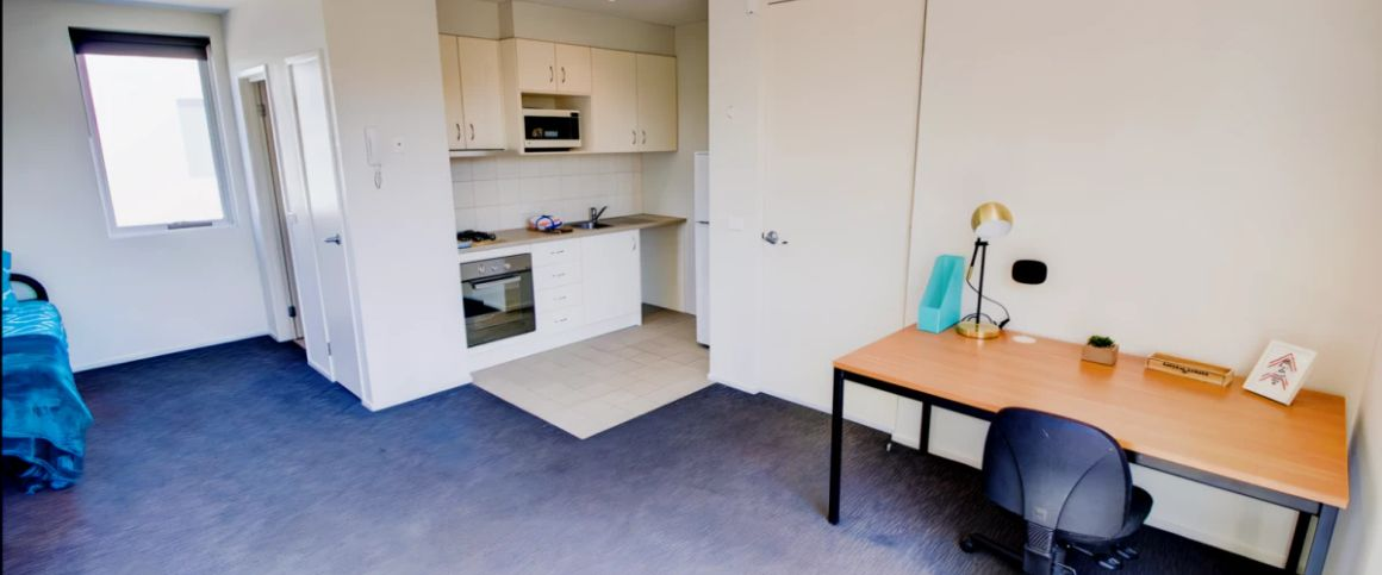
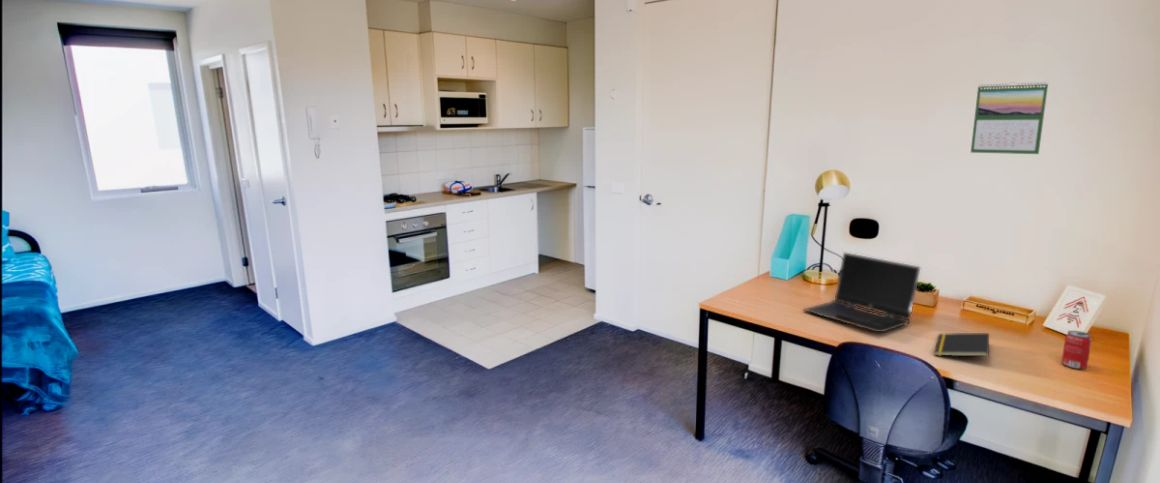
+ notepad [933,332,990,357]
+ calendar [970,81,1049,155]
+ beverage can [1061,330,1092,370]
+ laptop computer [802,251,922,333]
